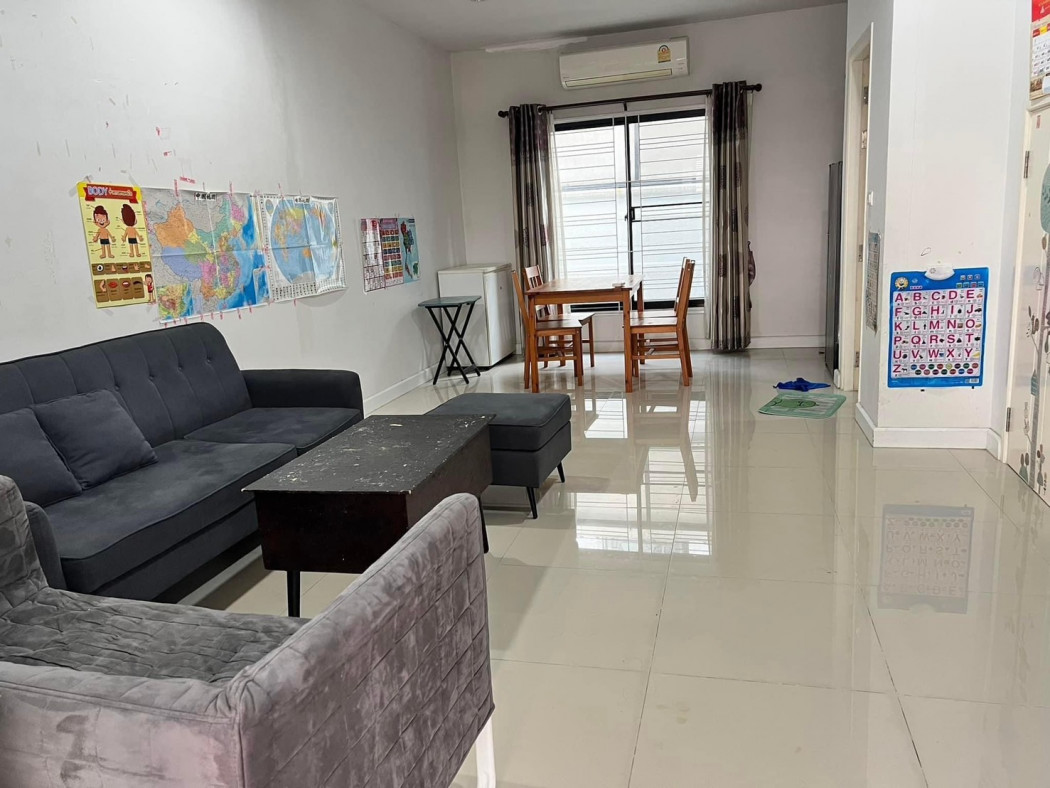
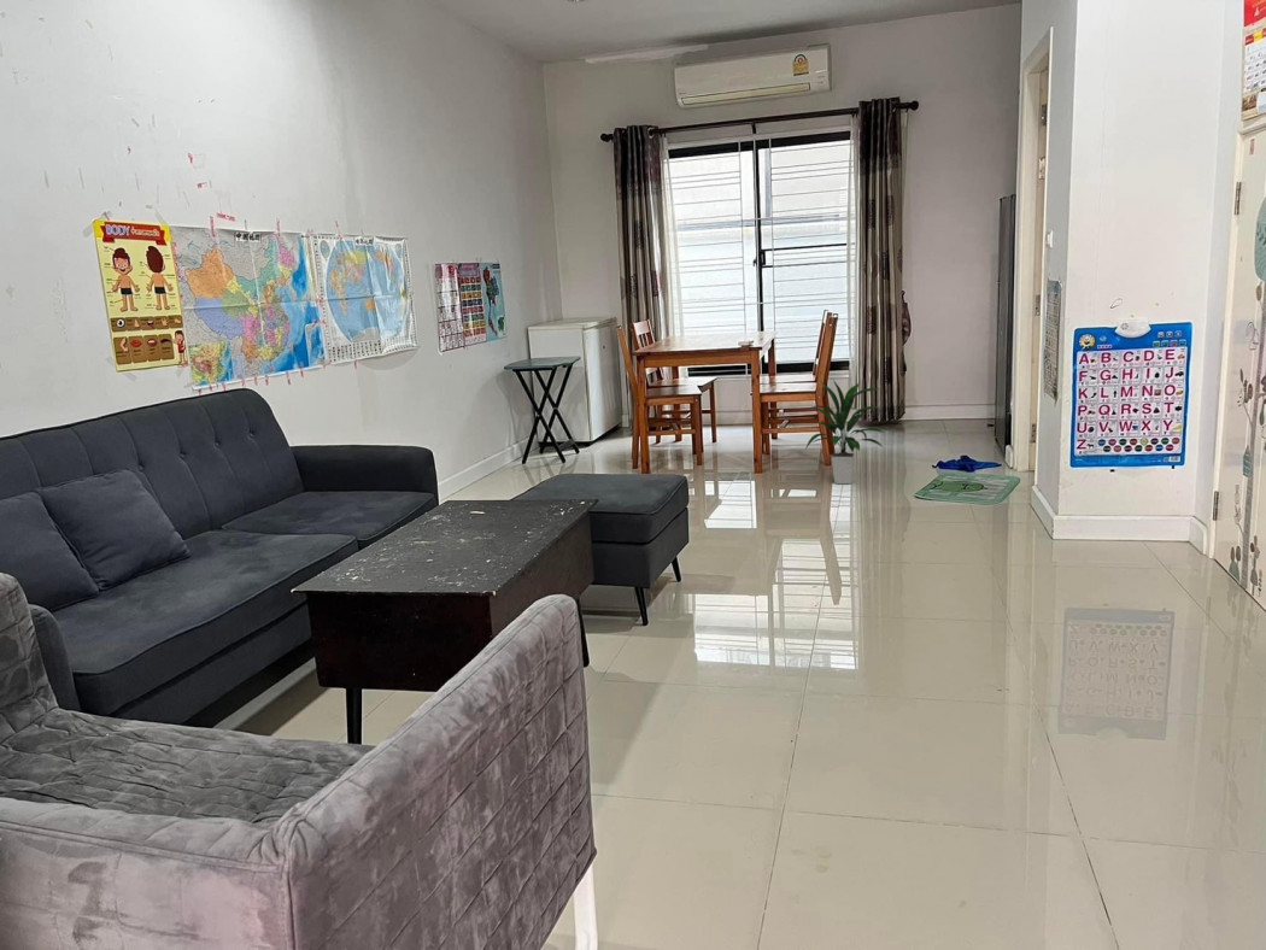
+ indoor plant [804,379,885,485]
